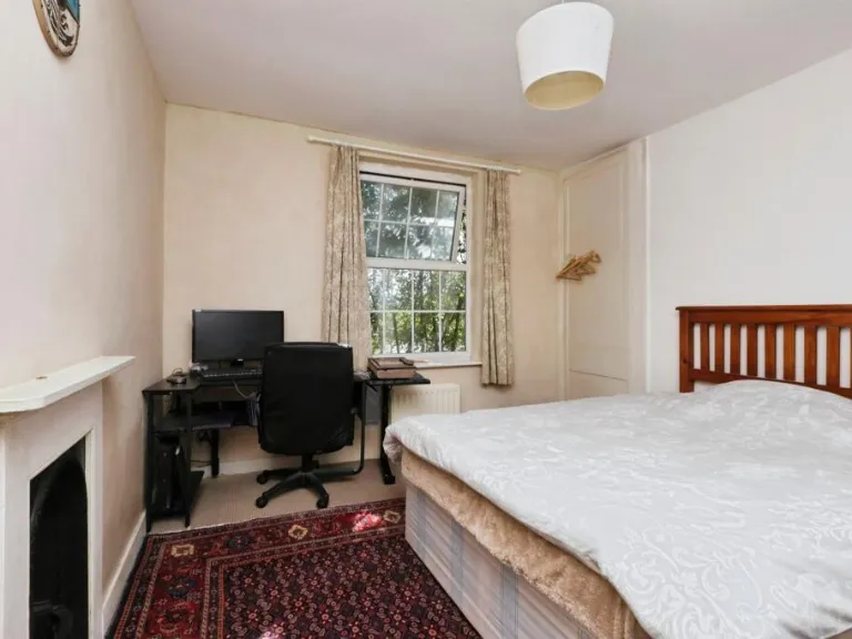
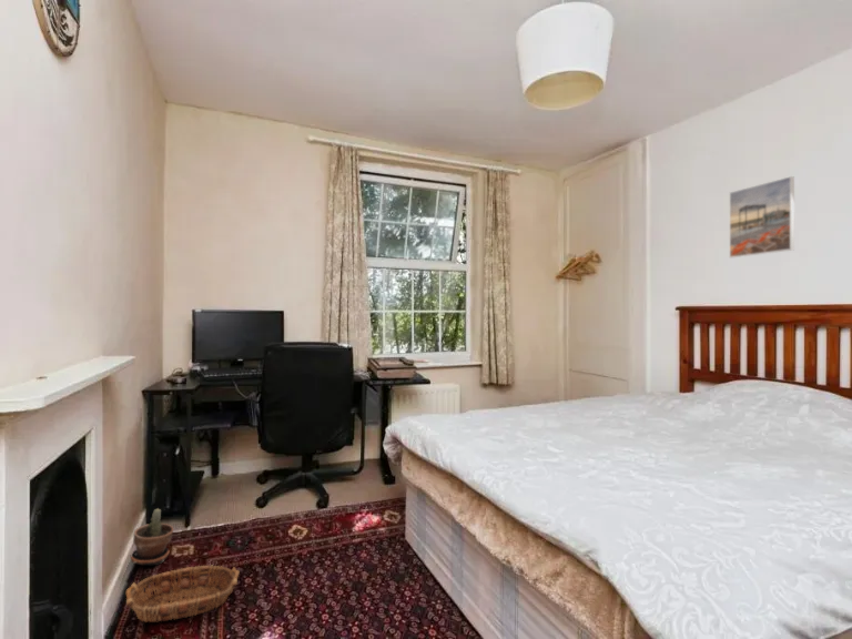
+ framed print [729,175,795,258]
+ potted plant [130,508,174,566]
+ basket [125,565,240,623]
